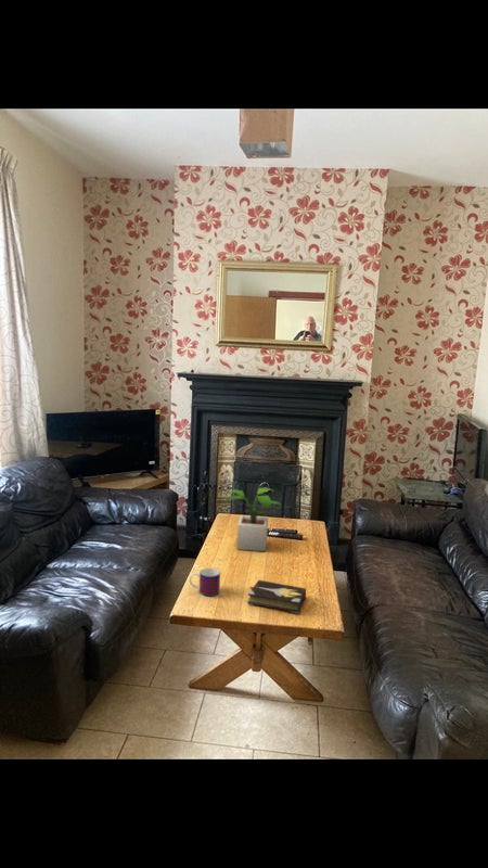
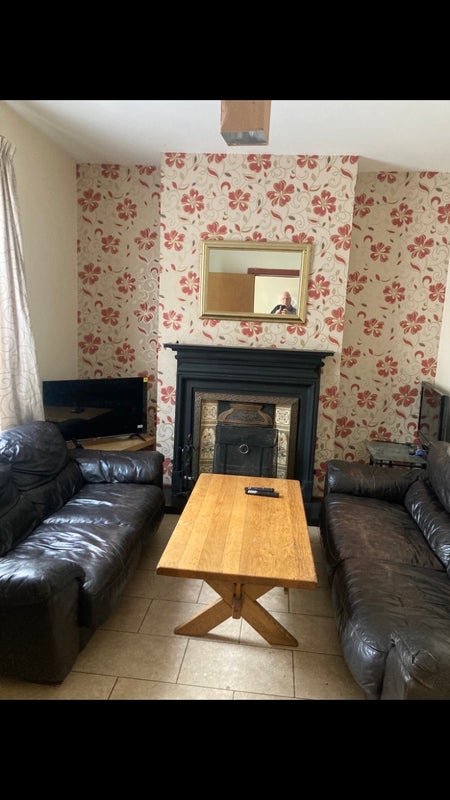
- potted plant [223,486,283,552]
- hardback book [246,579,307,614]
- mug [189,566,221,597]
